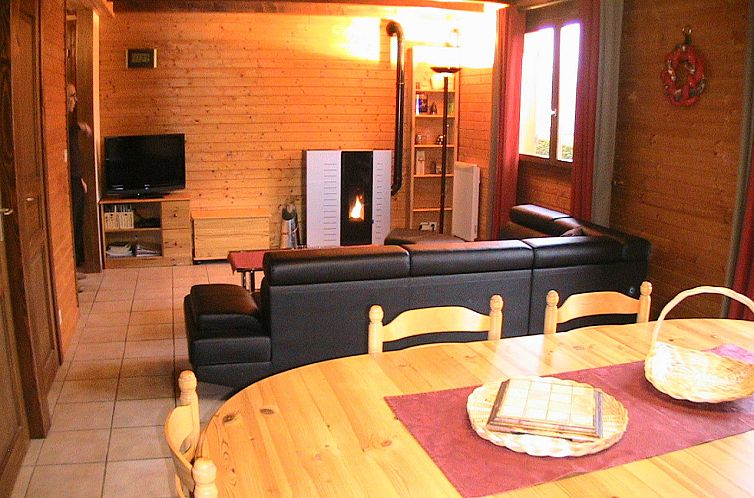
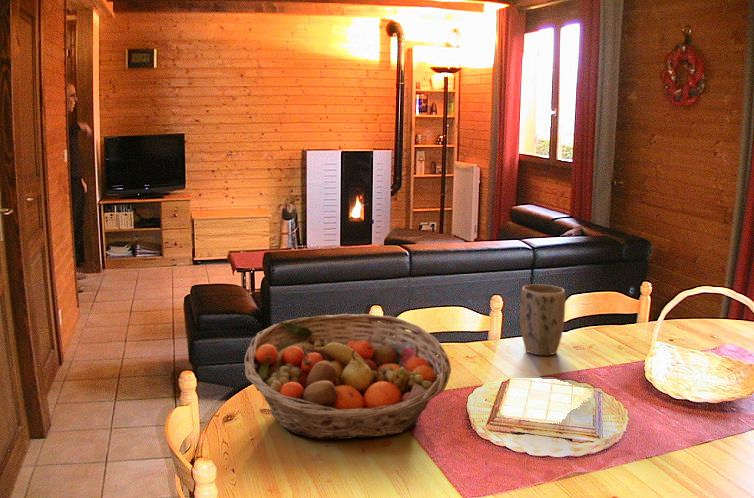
+ plant pot [519,283,566,356]
+ fruit basket [243,313,452,440]
